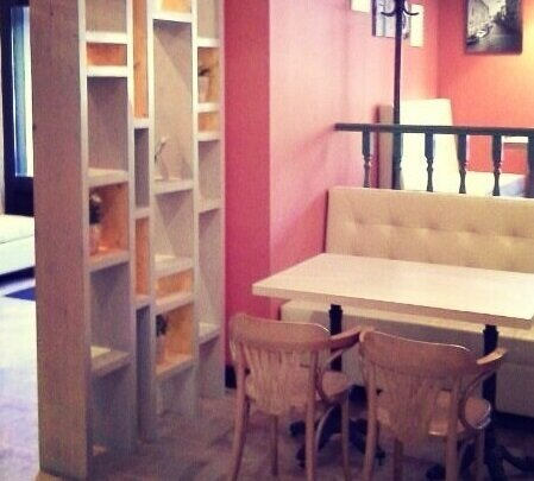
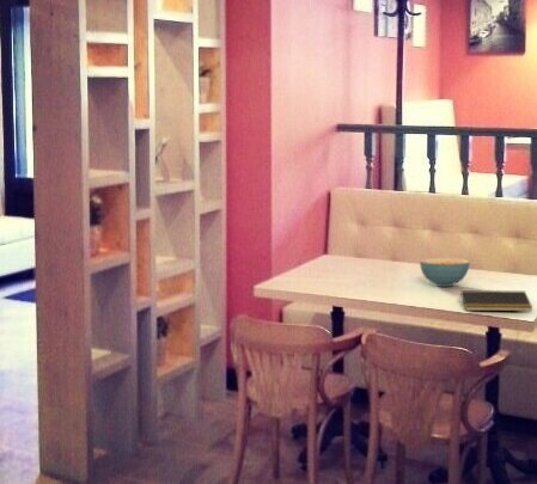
+ cereal bowl [419,257,471,288]
+ notepad [458,289,533,312]
